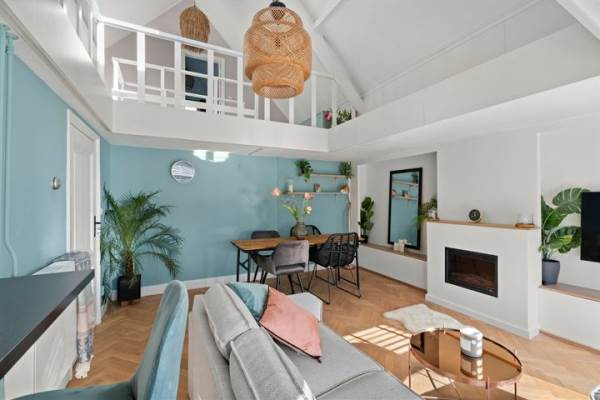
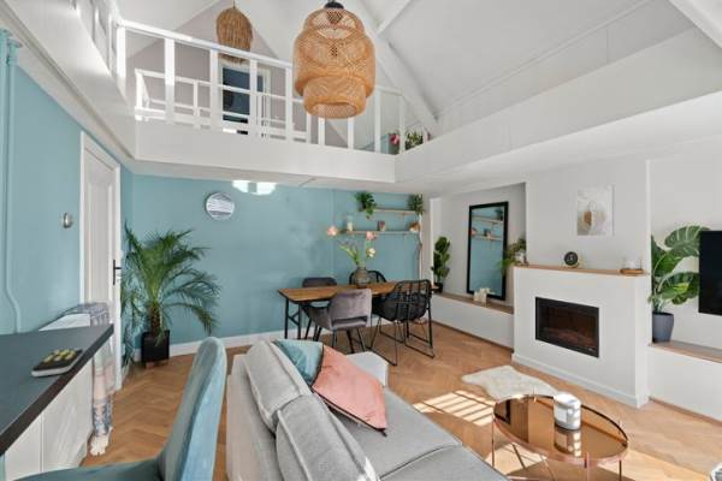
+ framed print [575,184,615,237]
+ remote control [30,348,84,378]
